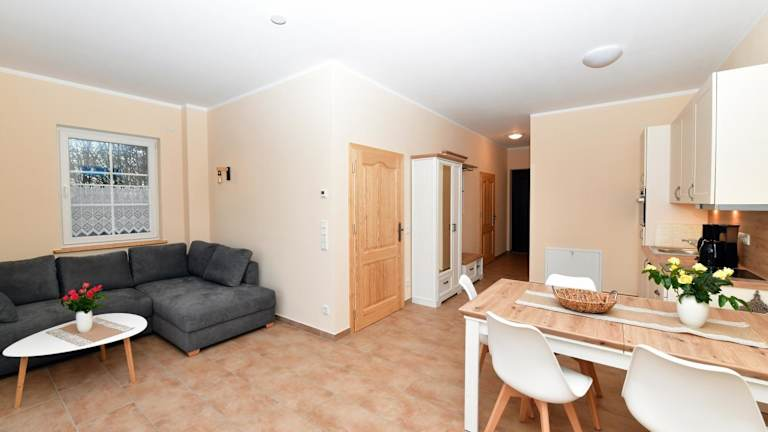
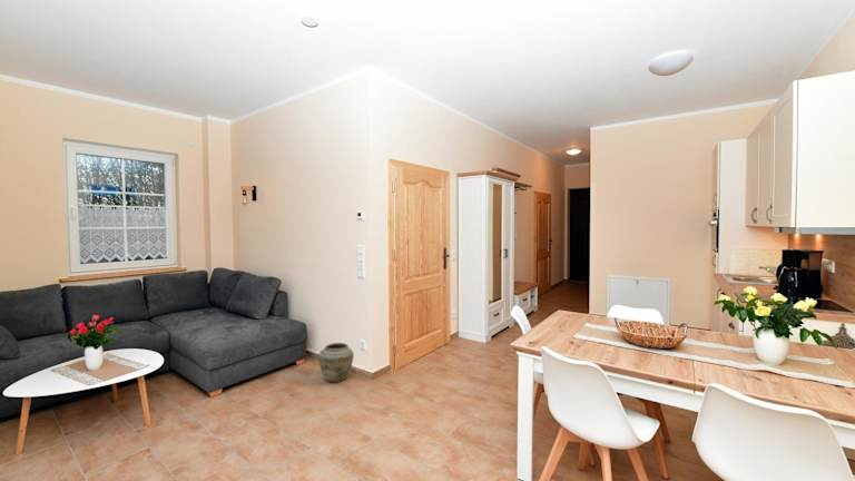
+ vase [317,342,355,383]
